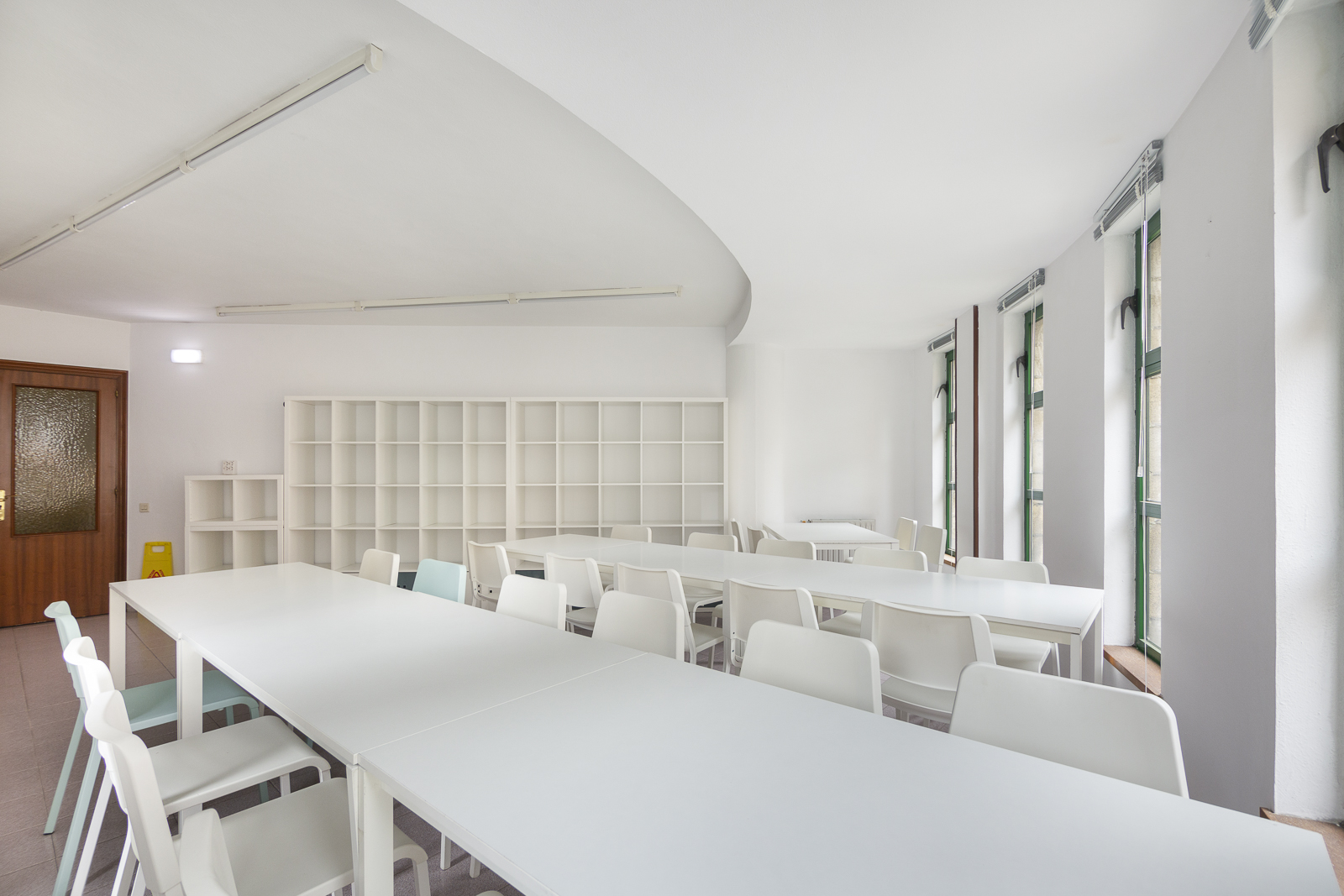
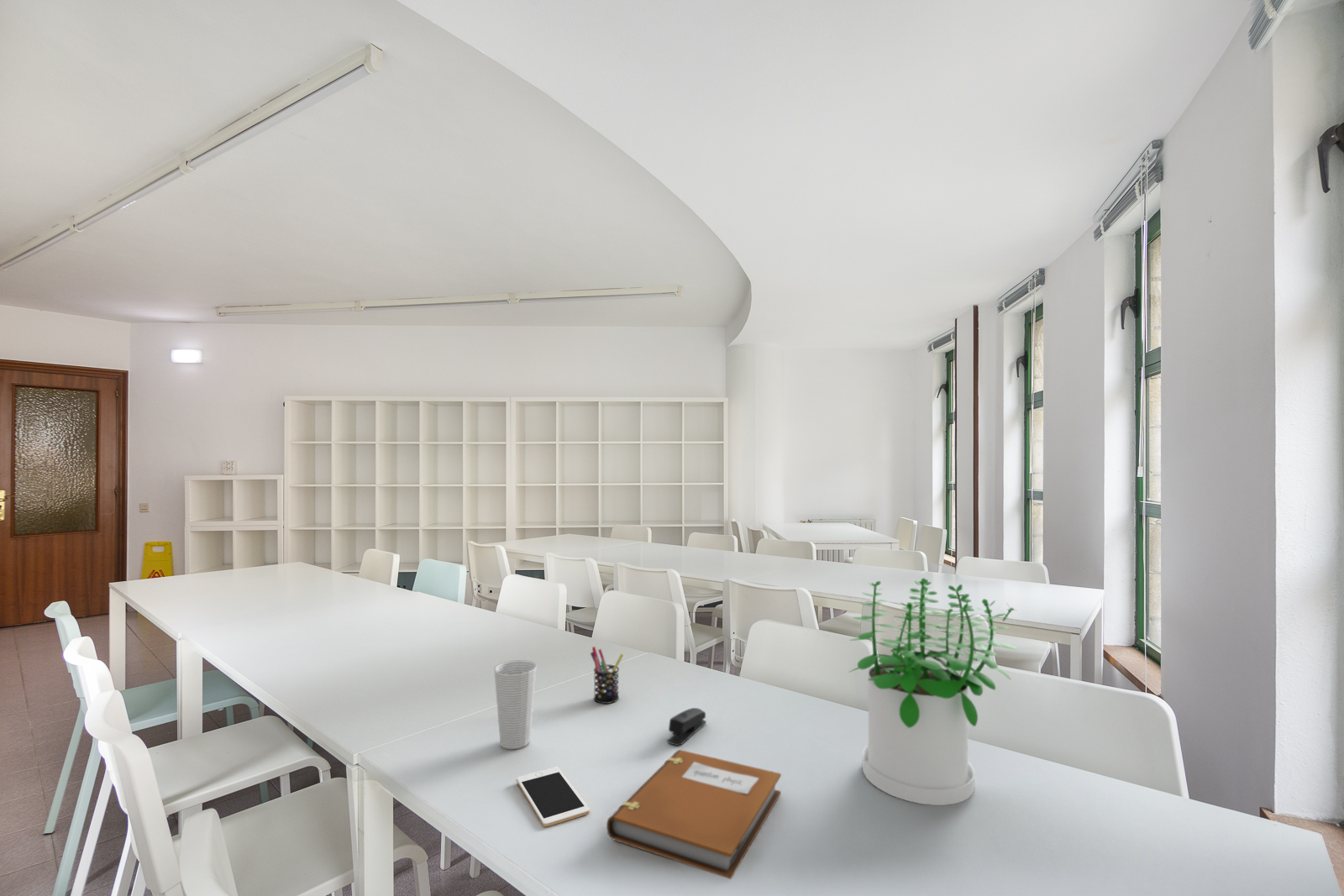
+ pen holder [590,646,625,705]
+ cup [493,659,538,750]
+ notebook [606,749,782,880]
+ cell phone [516,766,591,827]
+ stapler [666,707,707,746]
+ potted plant [848,577,1018,806]
